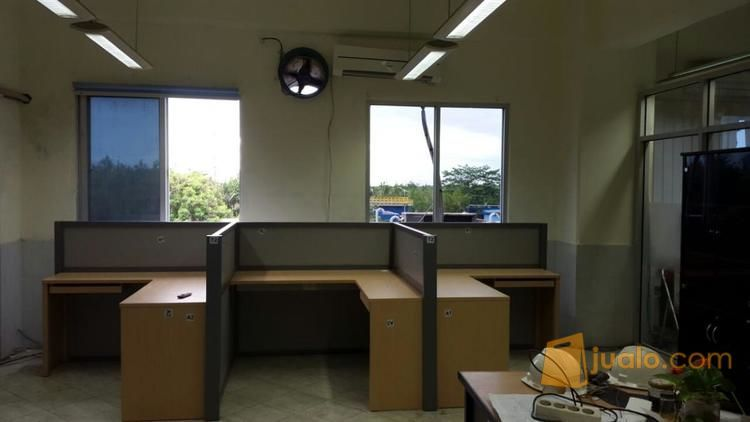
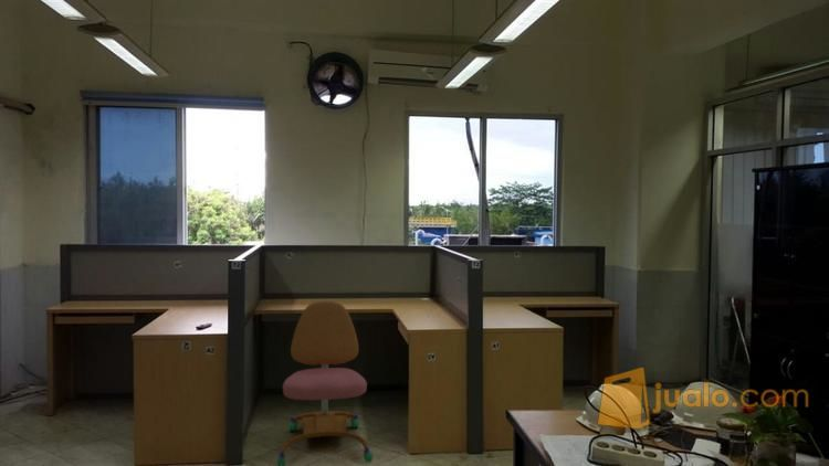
+ office chair [276,300,375,466]
